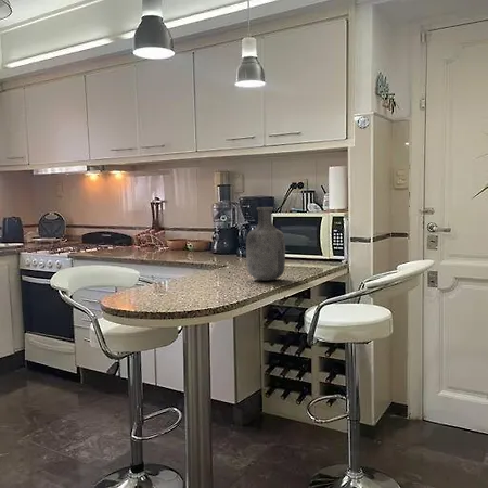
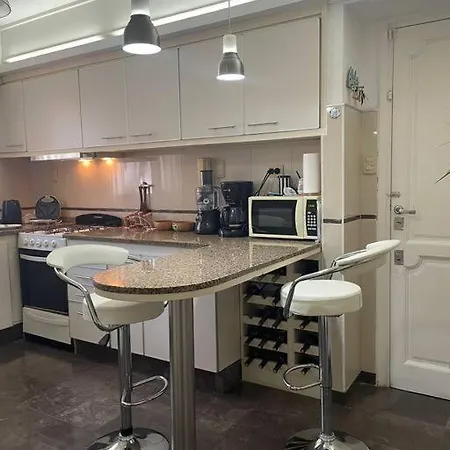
- vase [245,206,286,282]
